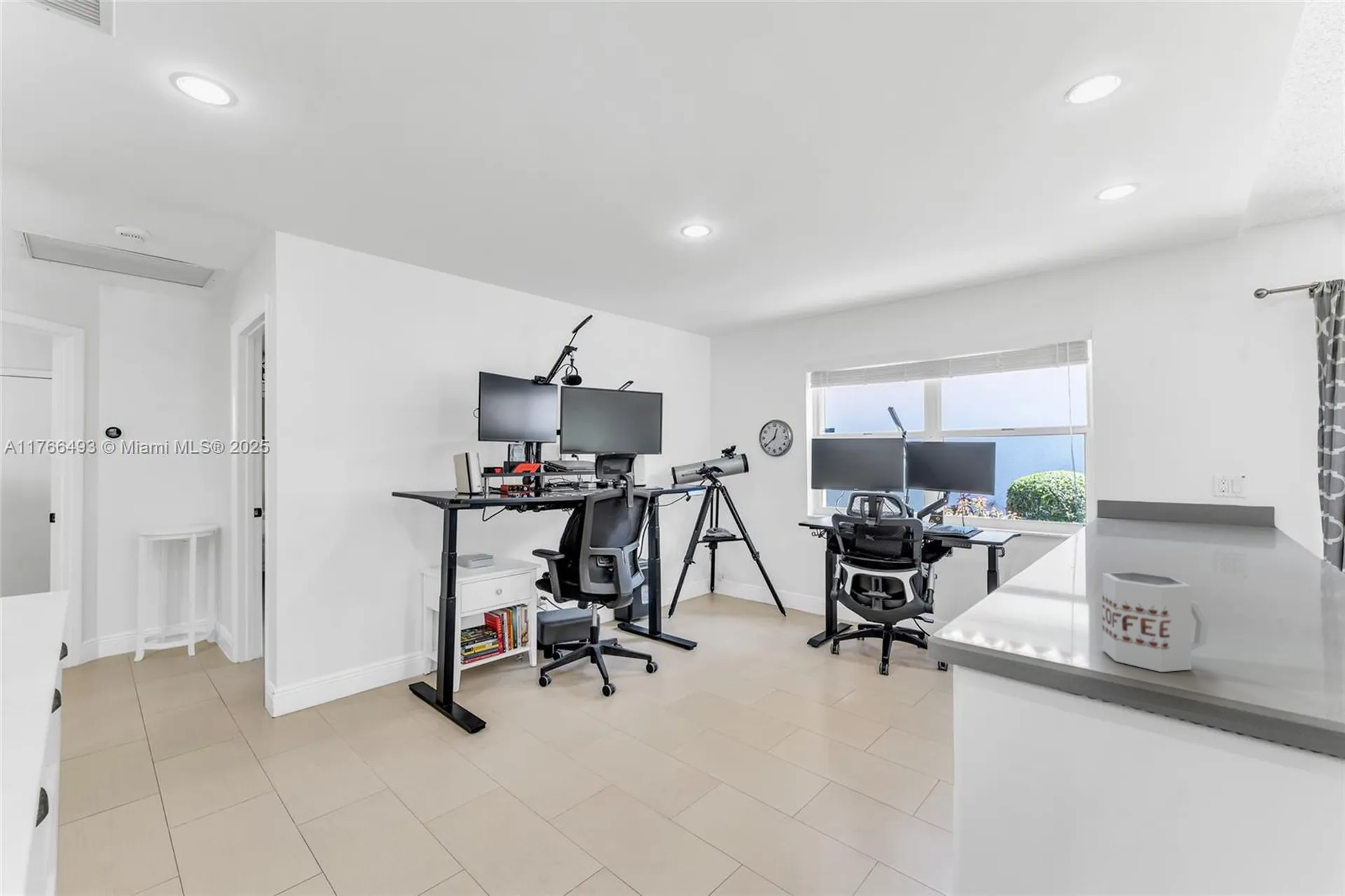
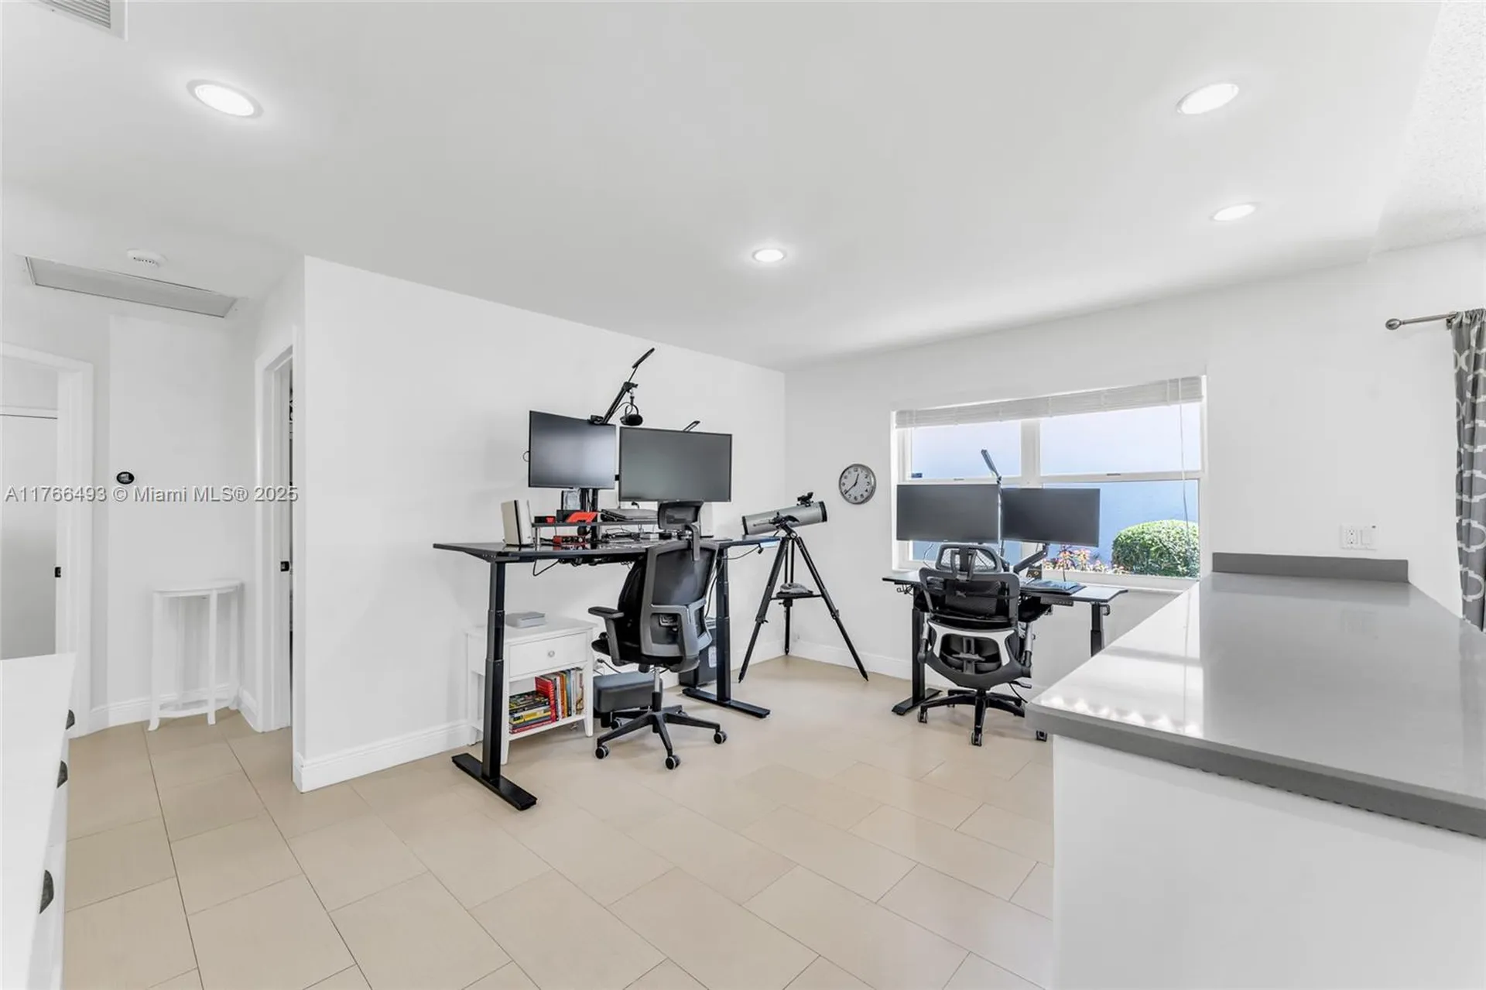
- mug [1102,572,1210,673]
